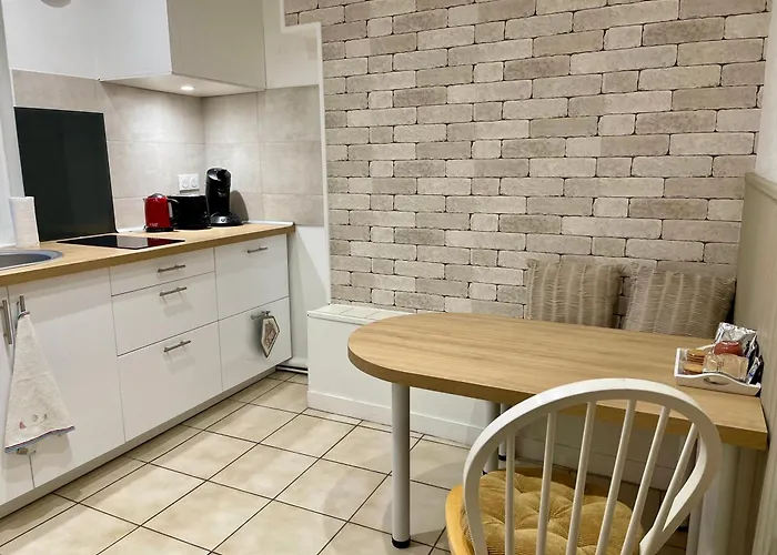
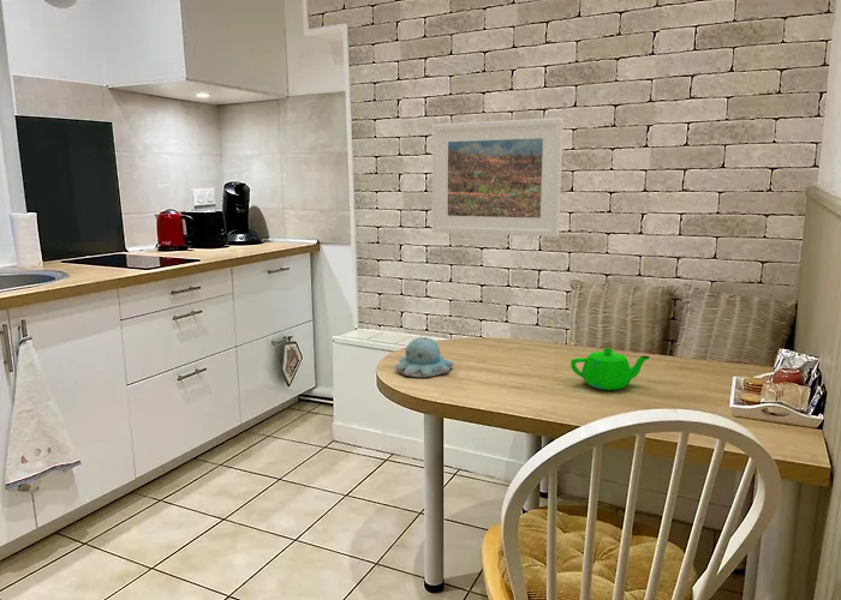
+ teapot [569,347,651,391]
+ candle [394,335,454,378]
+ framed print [431,116,565,238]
